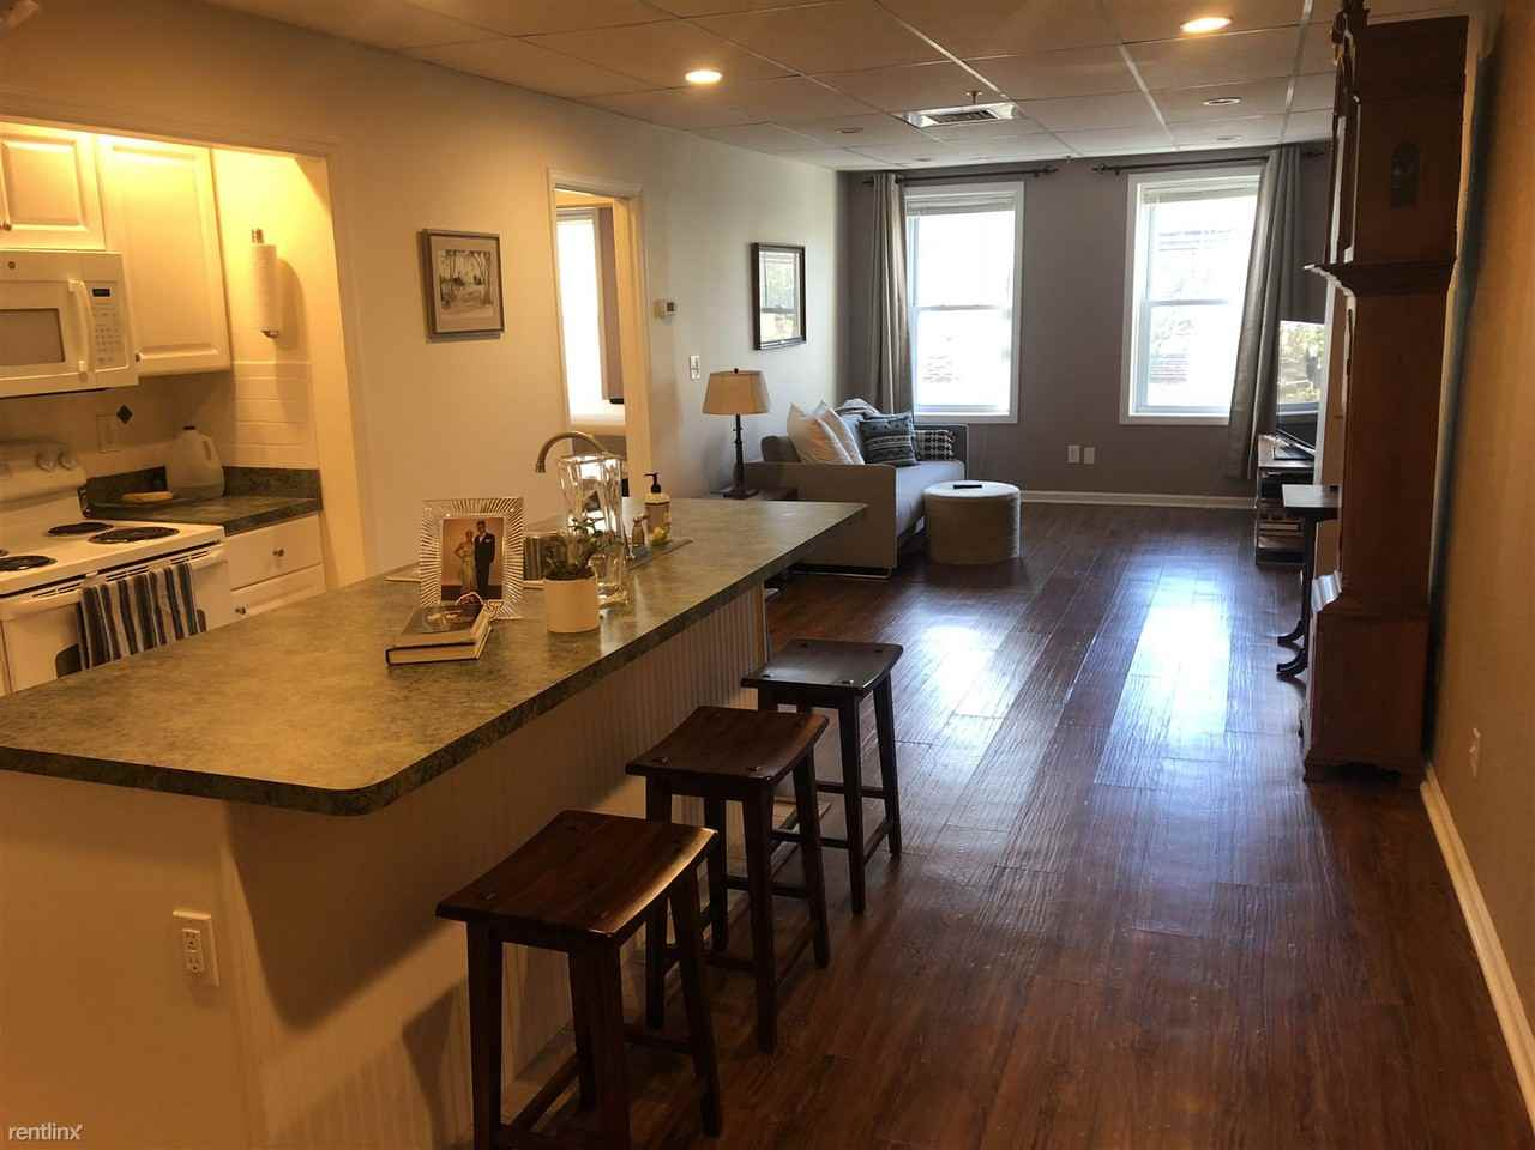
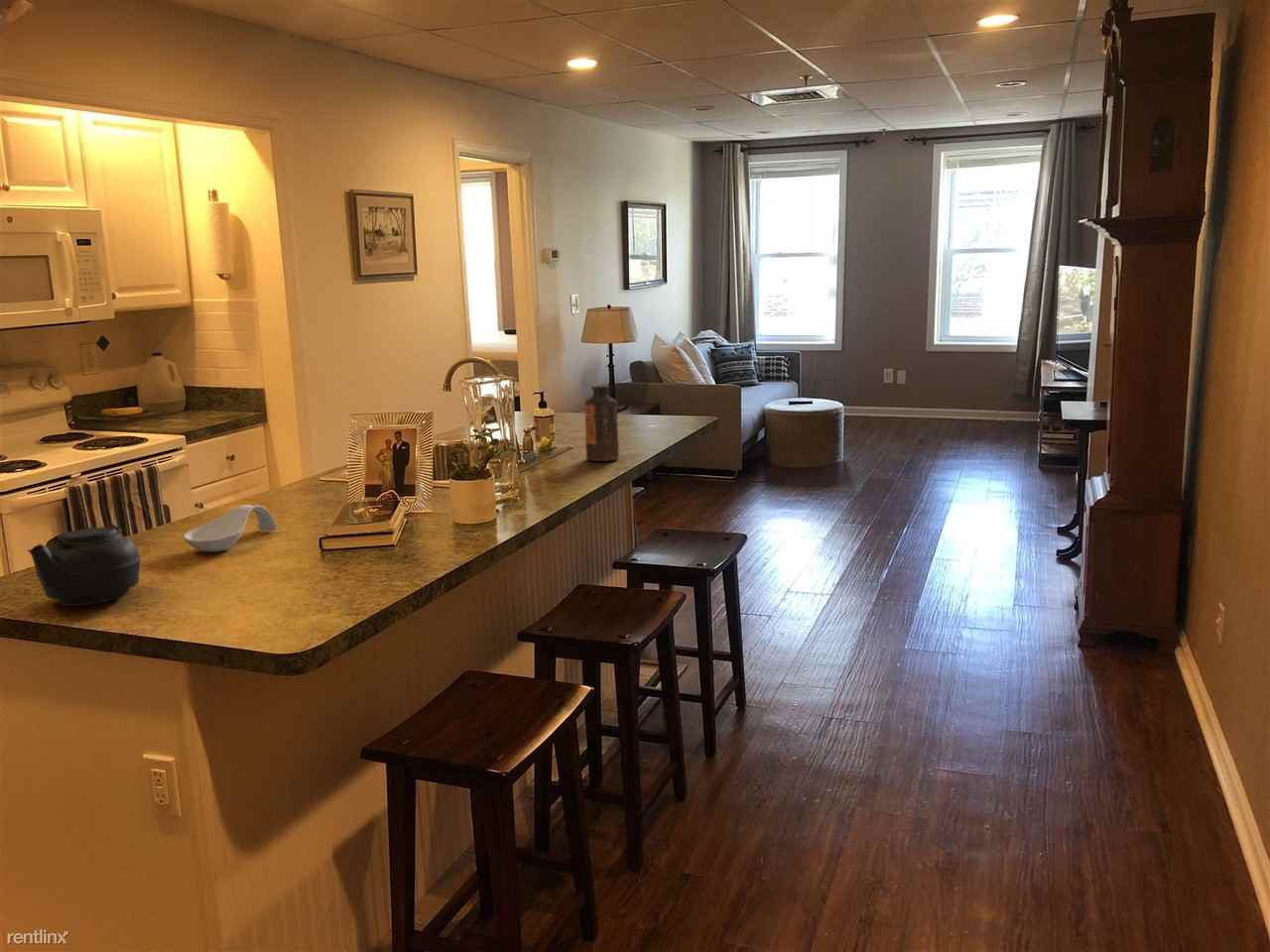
+ spoon rest [183,504,277,553]
+ bottle [583,384,620,462]
+ teapot [27,523,143,607]
